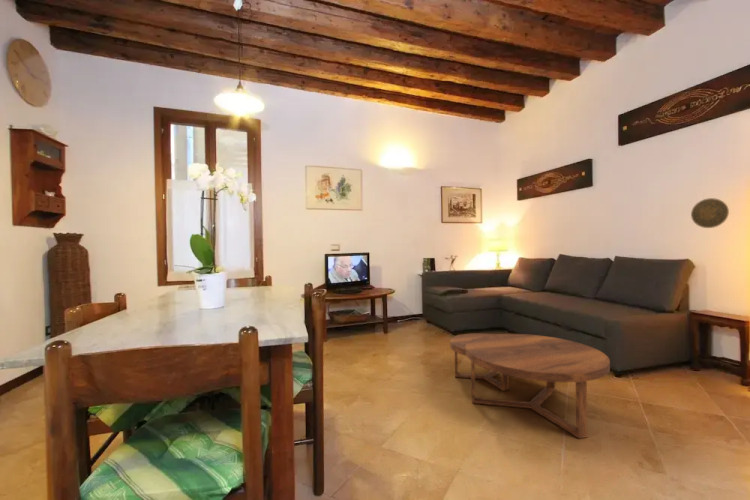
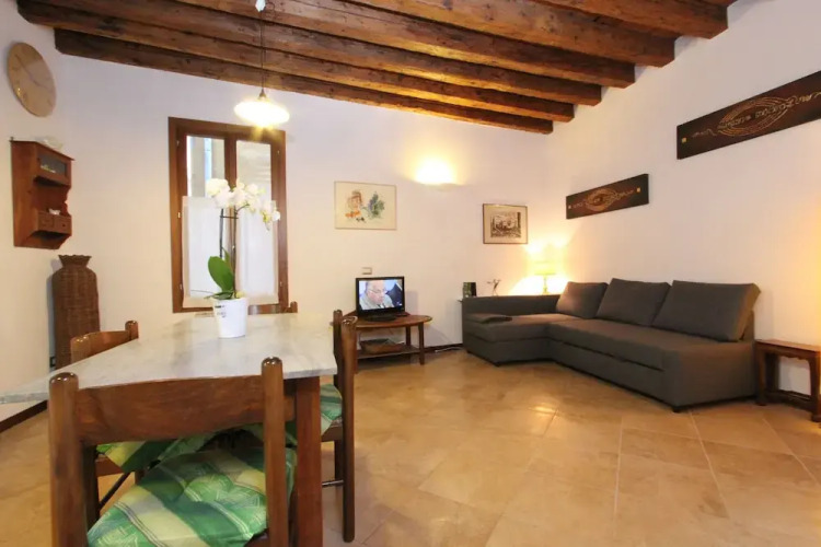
- decorative plate [690,197,730,229]
- coffee table [449,332,611,440]
